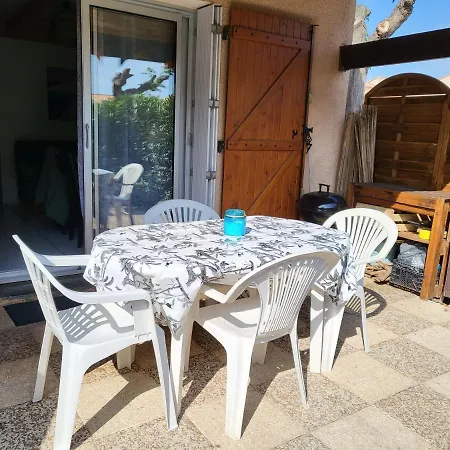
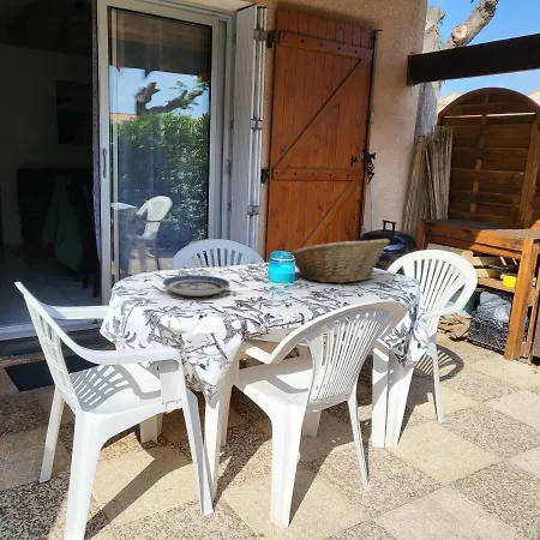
+ fruit basket [289,238,391,284]
+ plate [162,274,230,298]
